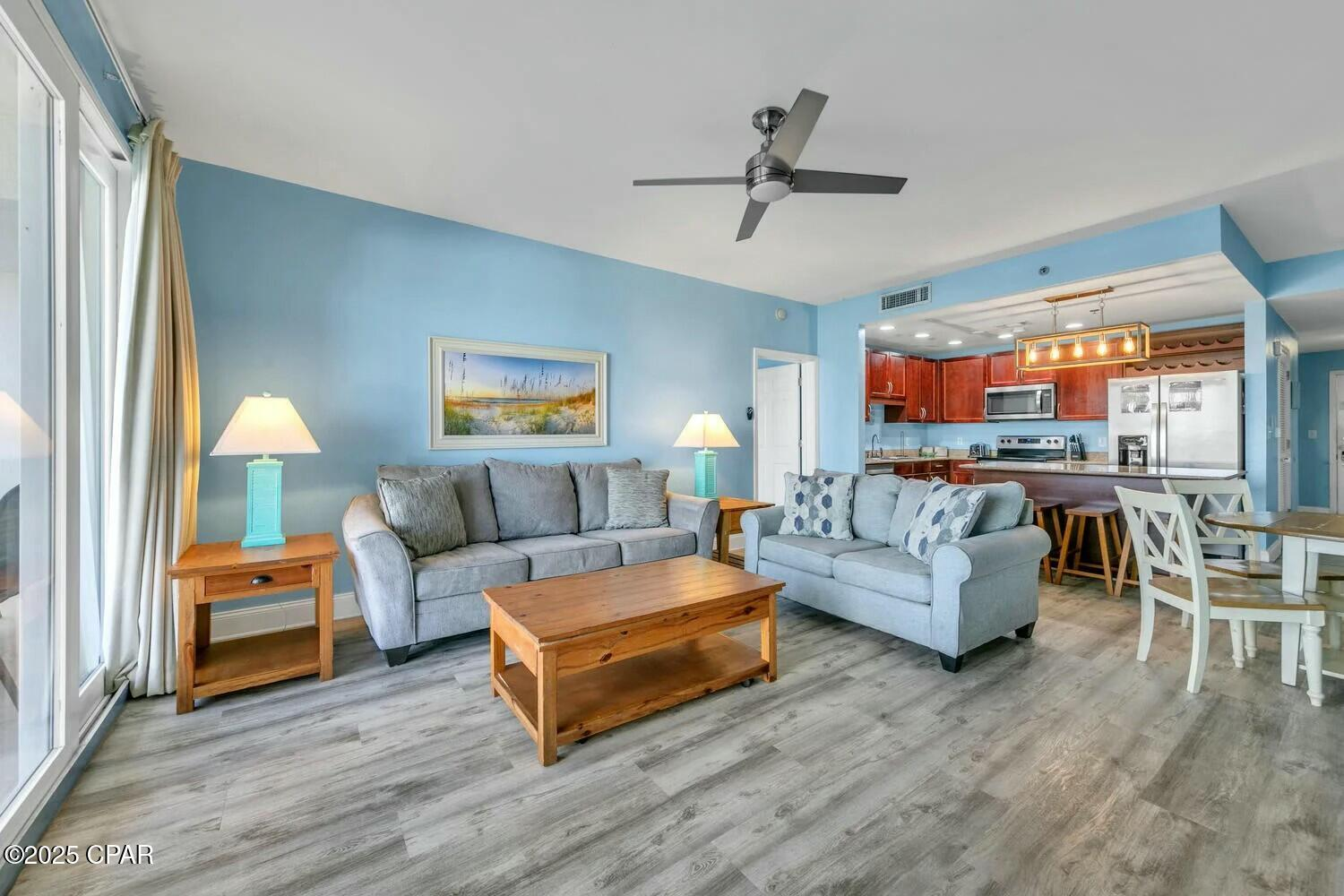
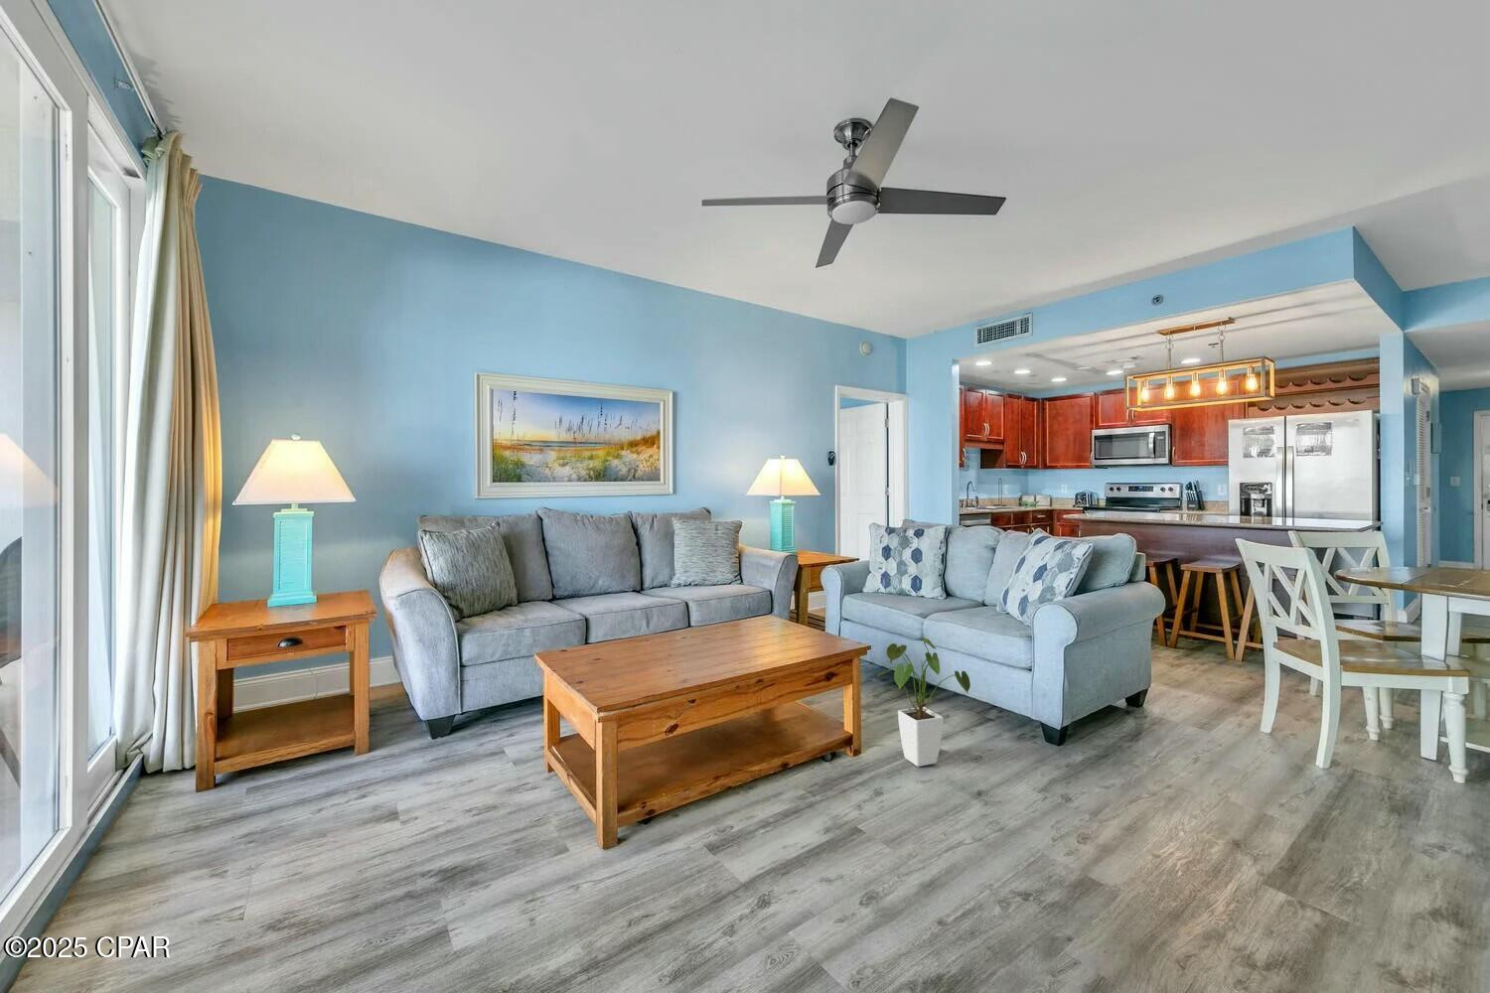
+ house plant [876,634,971,768]
